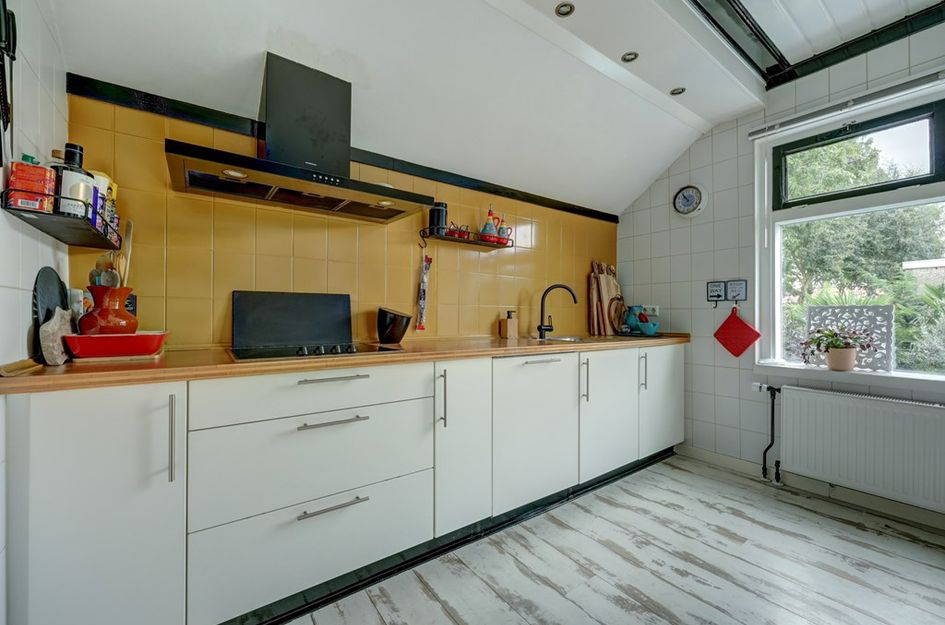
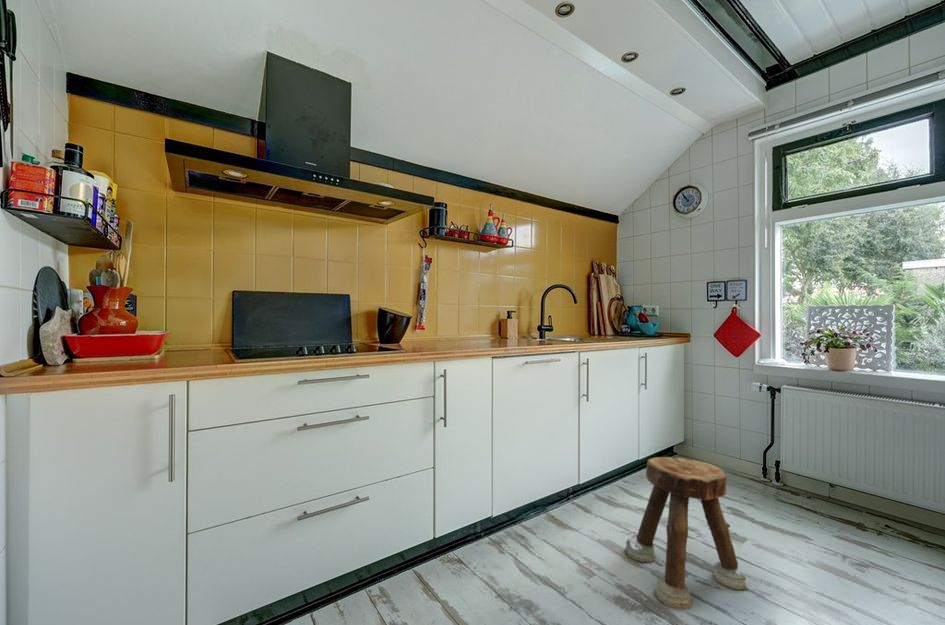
+ stool [624,456,748,611]
